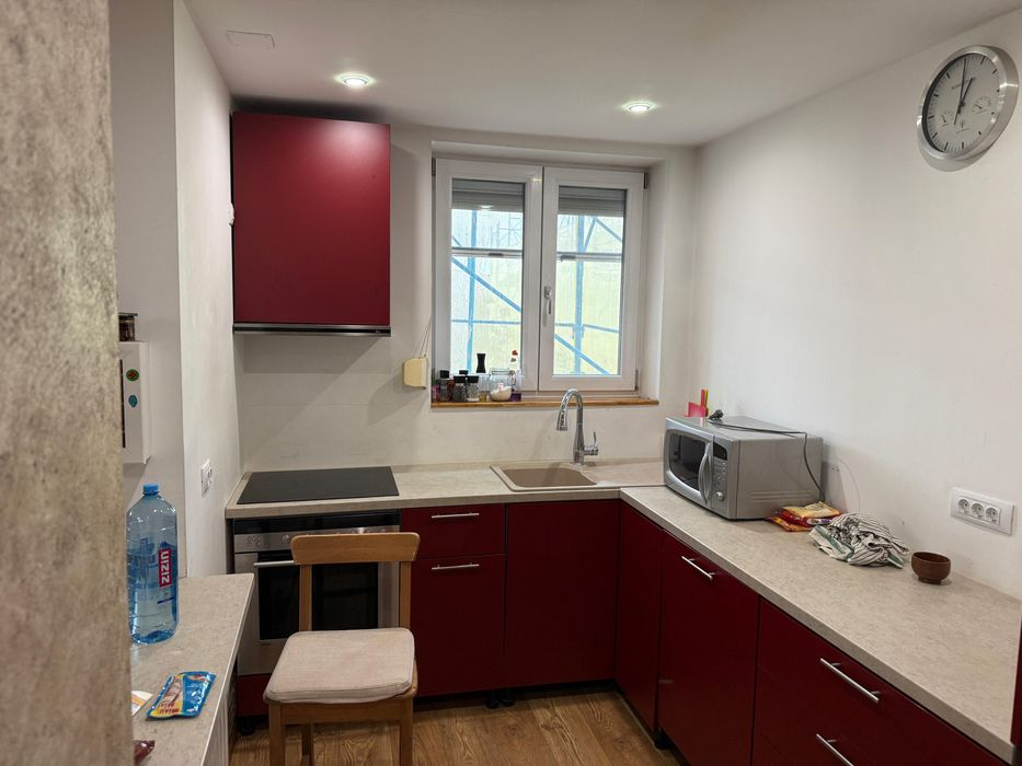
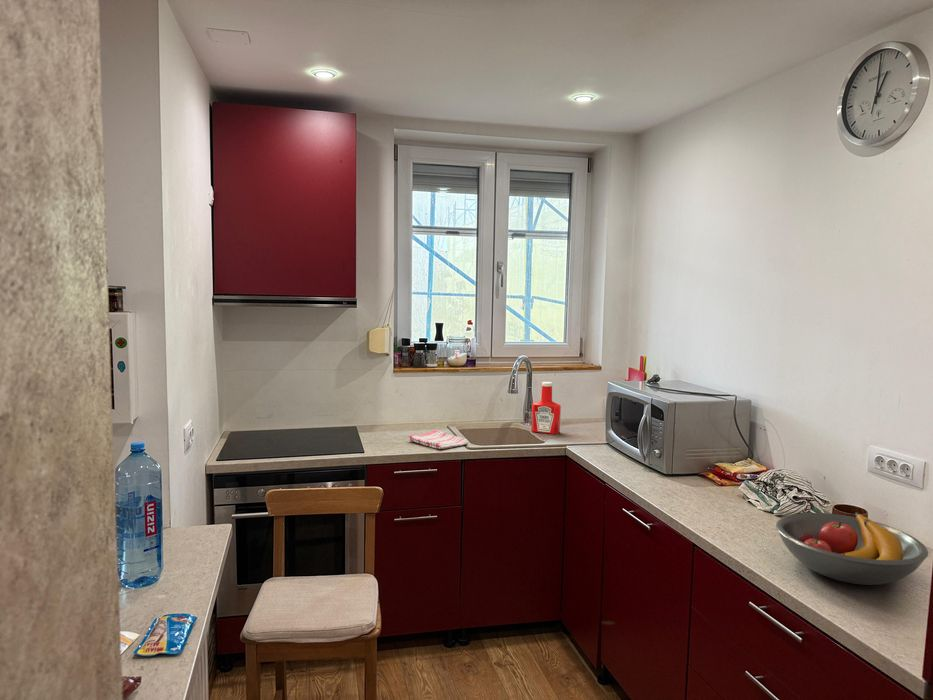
+ dish towel [408,428,470,450]
+ soap bottle [530,381,562,435]
+ fruit bowl [775,511,929,586]
